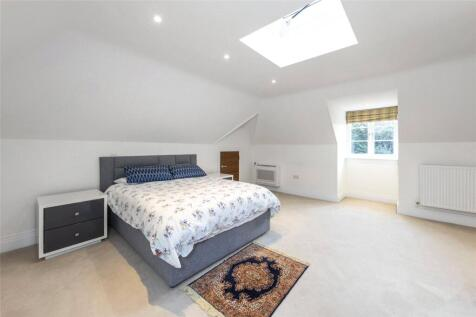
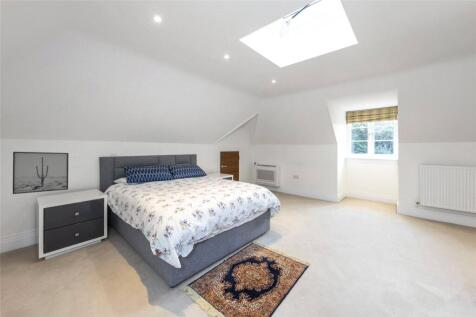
+ wall art [12,151,69,195]
